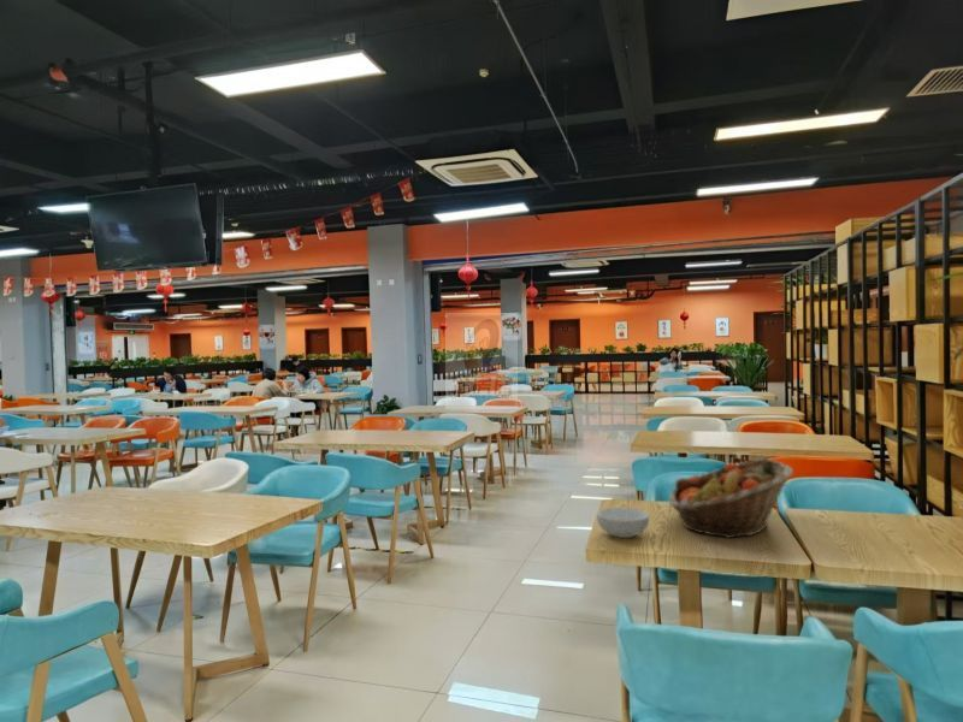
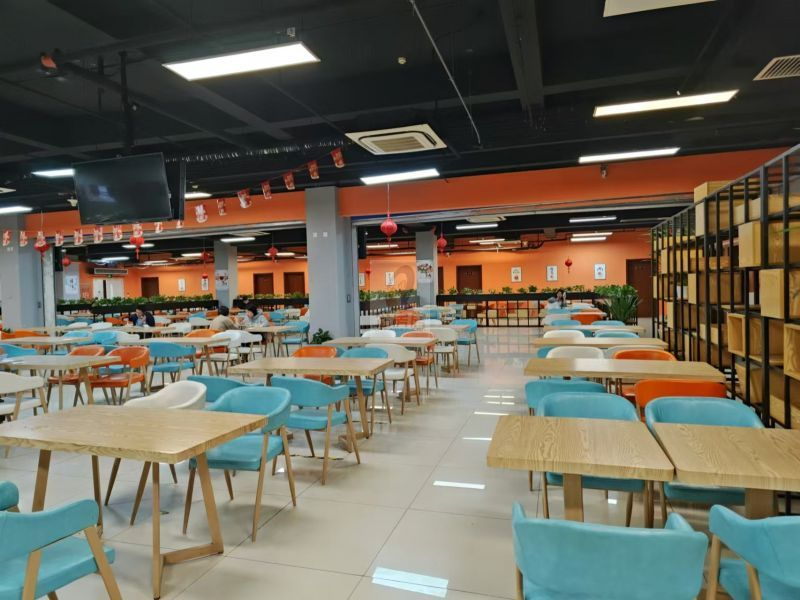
- fruit basket [668,457,794,539]
- cereal bowl [596,507,650,539]
